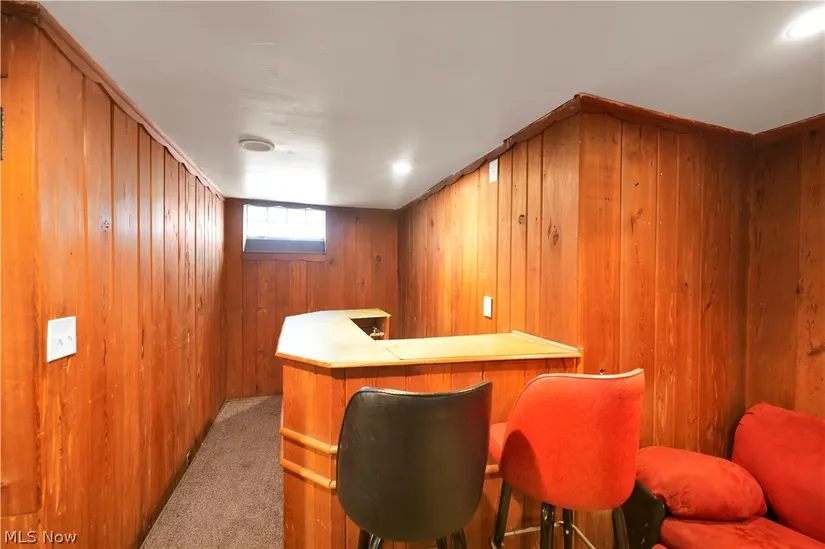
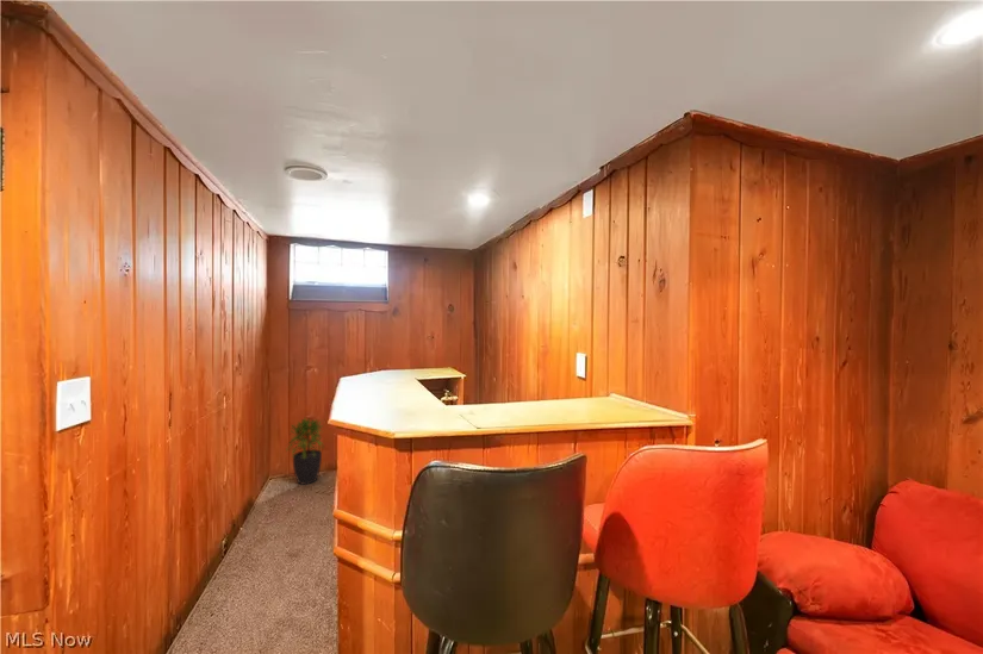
+ potted plant [286,417,324,486]
